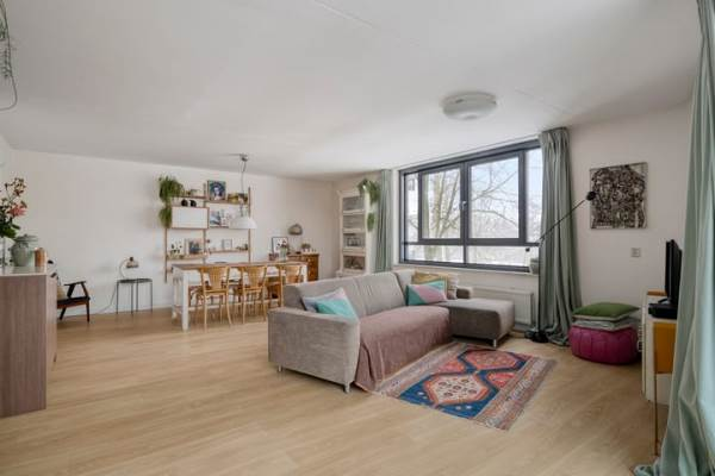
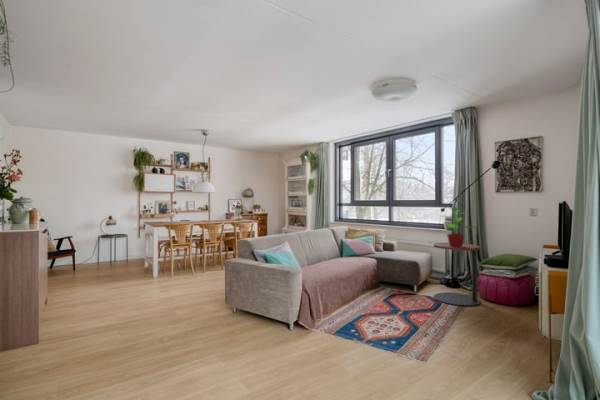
+ side table [433,242,481,307]
+ potted plant [442,205,478,247]
